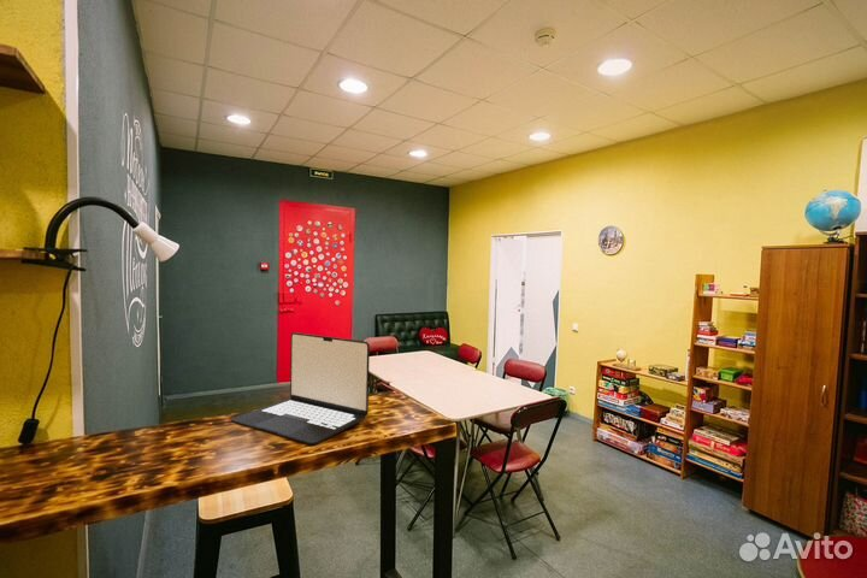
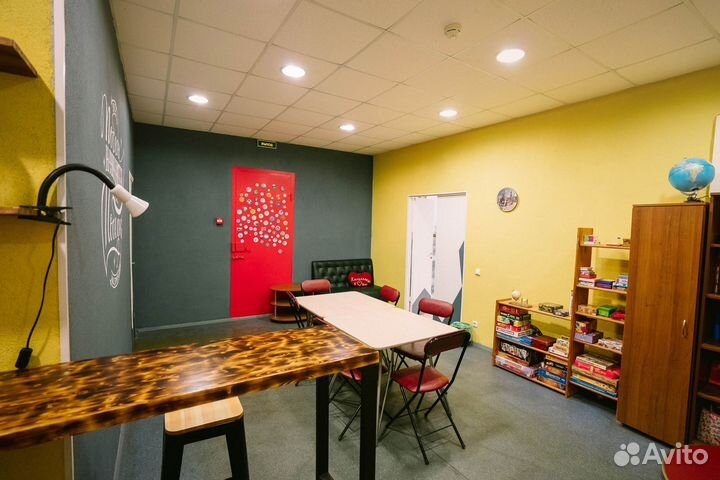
- laptop [230,331,371,446]
